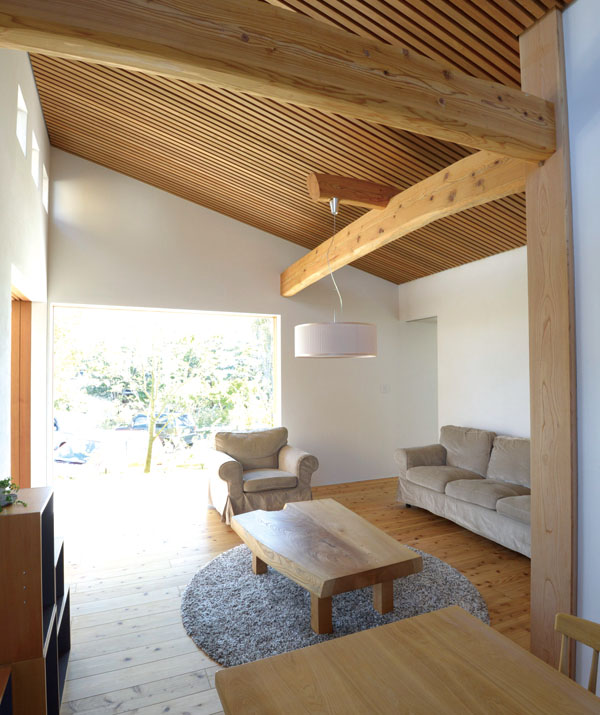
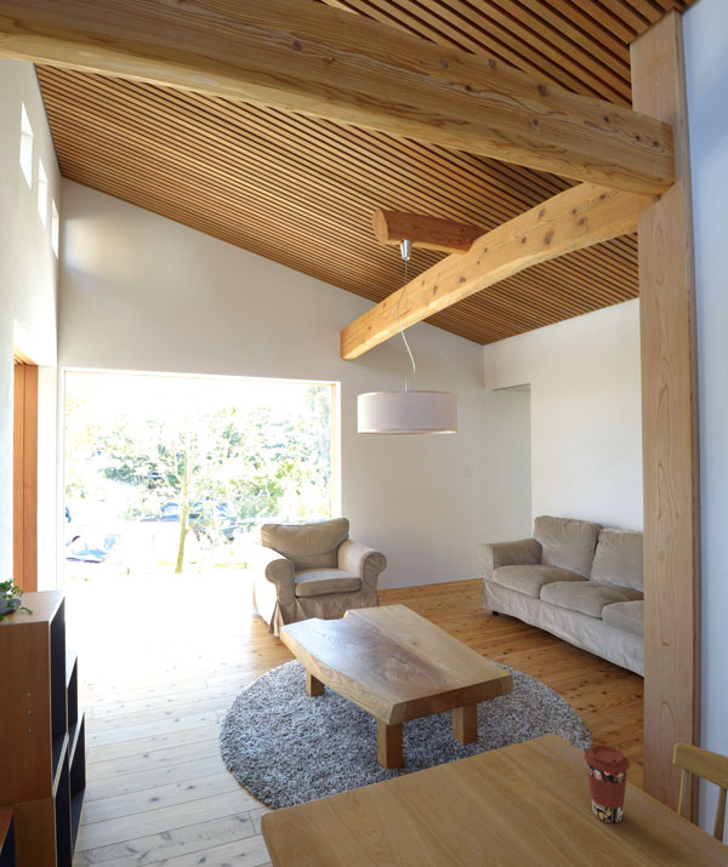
+ coffee cup [582,743,631,823]
